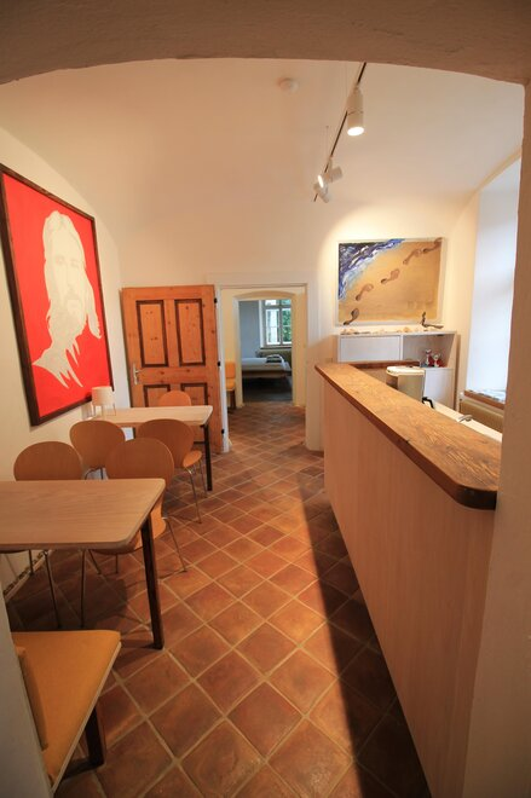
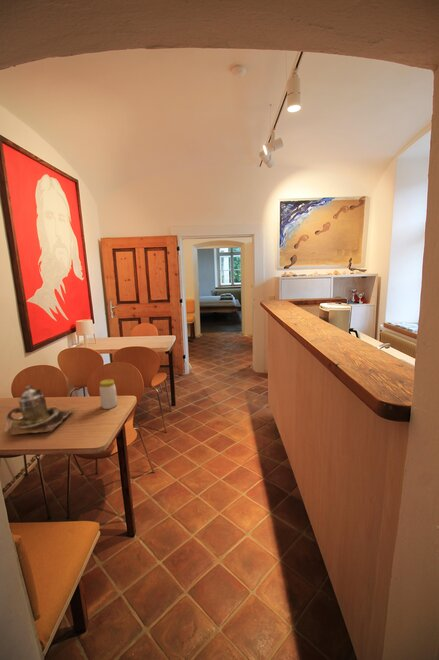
+ teapot [3,384,75,436]
+ jar [99,378,118,410]
